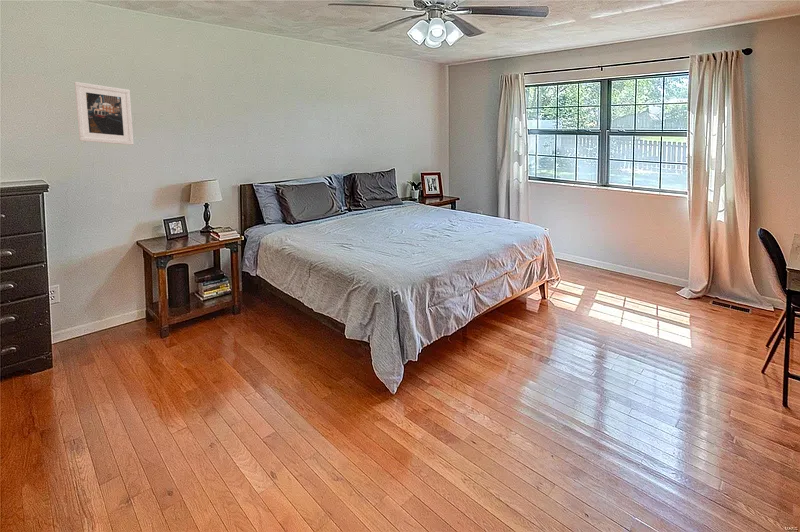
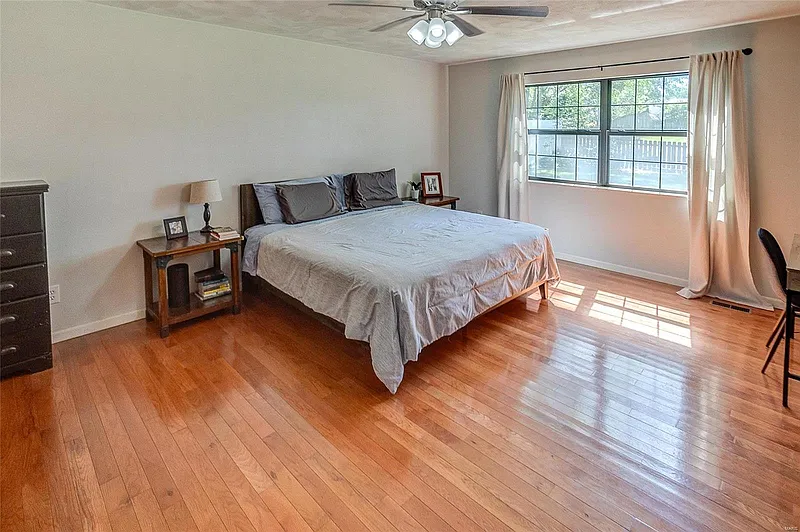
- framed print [74,81,134,146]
